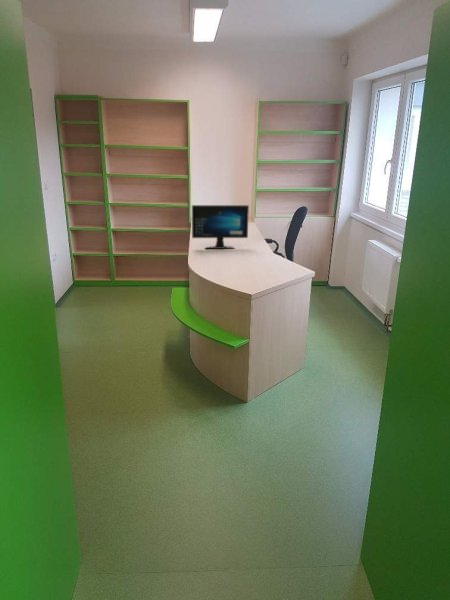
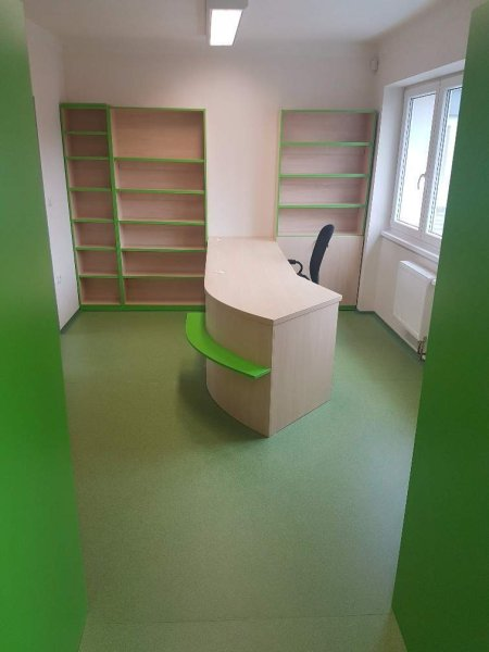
- computer monitor [191,204,250,250]
